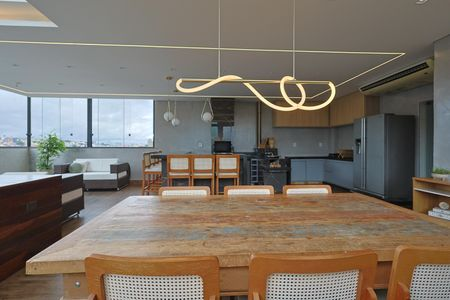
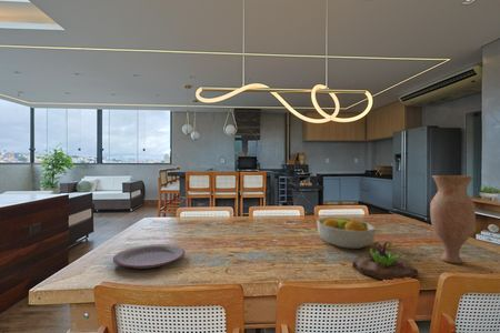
+ succulent planter [351,240,419,282]
+ fruit bowl [316,216,377,250]
+ plate [112,243,187,270]
+ vase [429,174,477,264]
